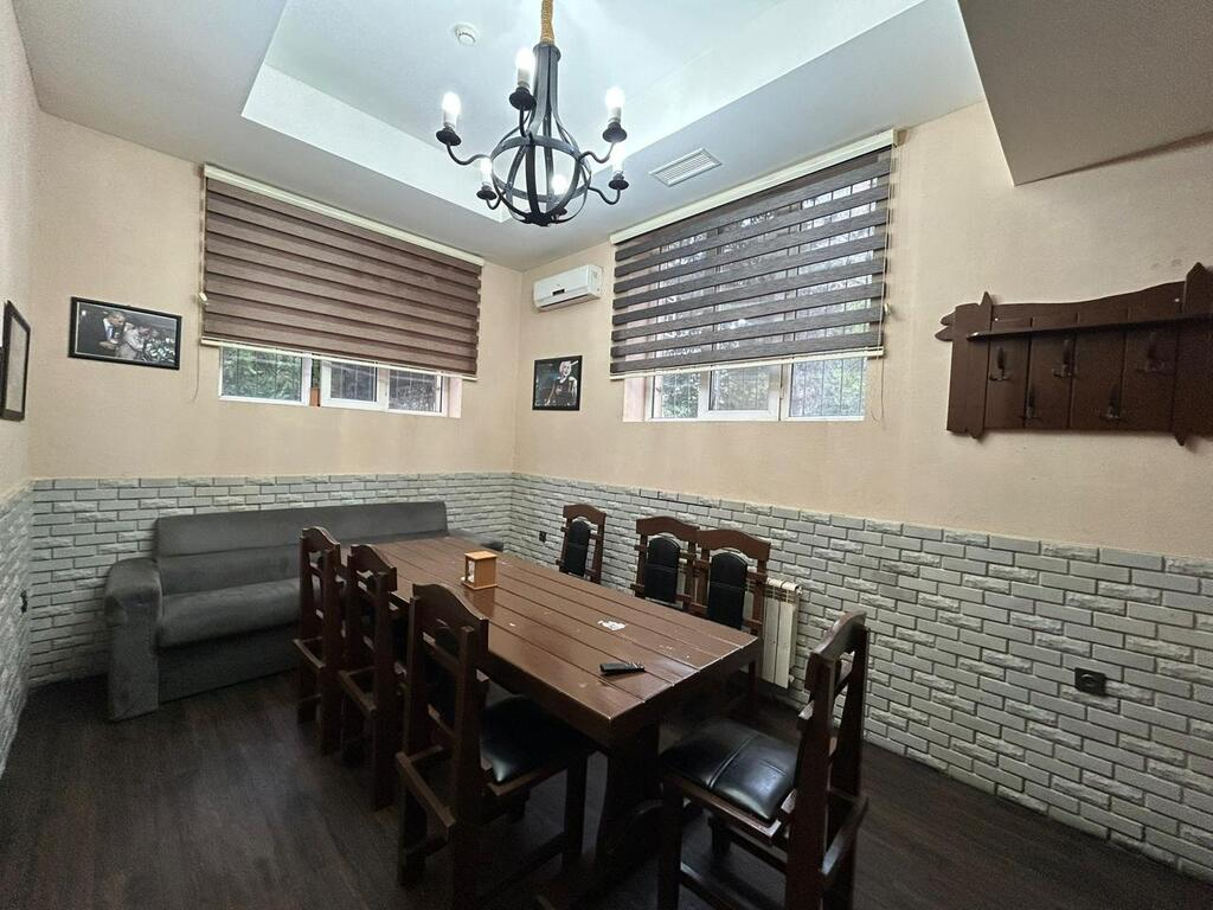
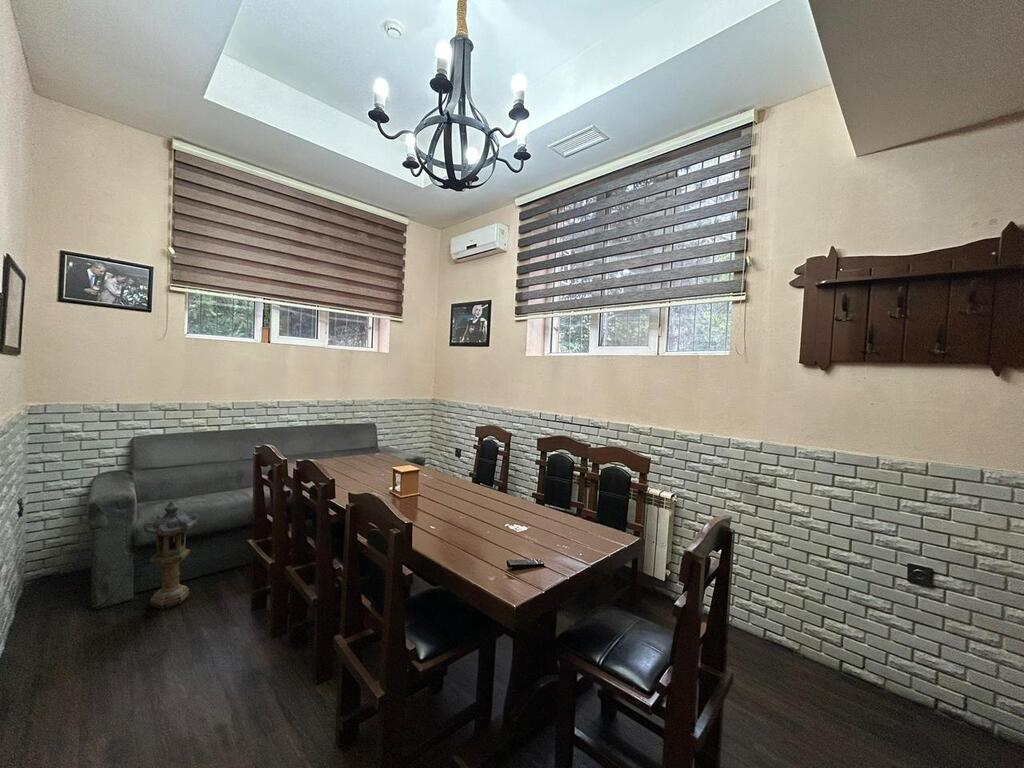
+ lantern [142,500,199,610]
